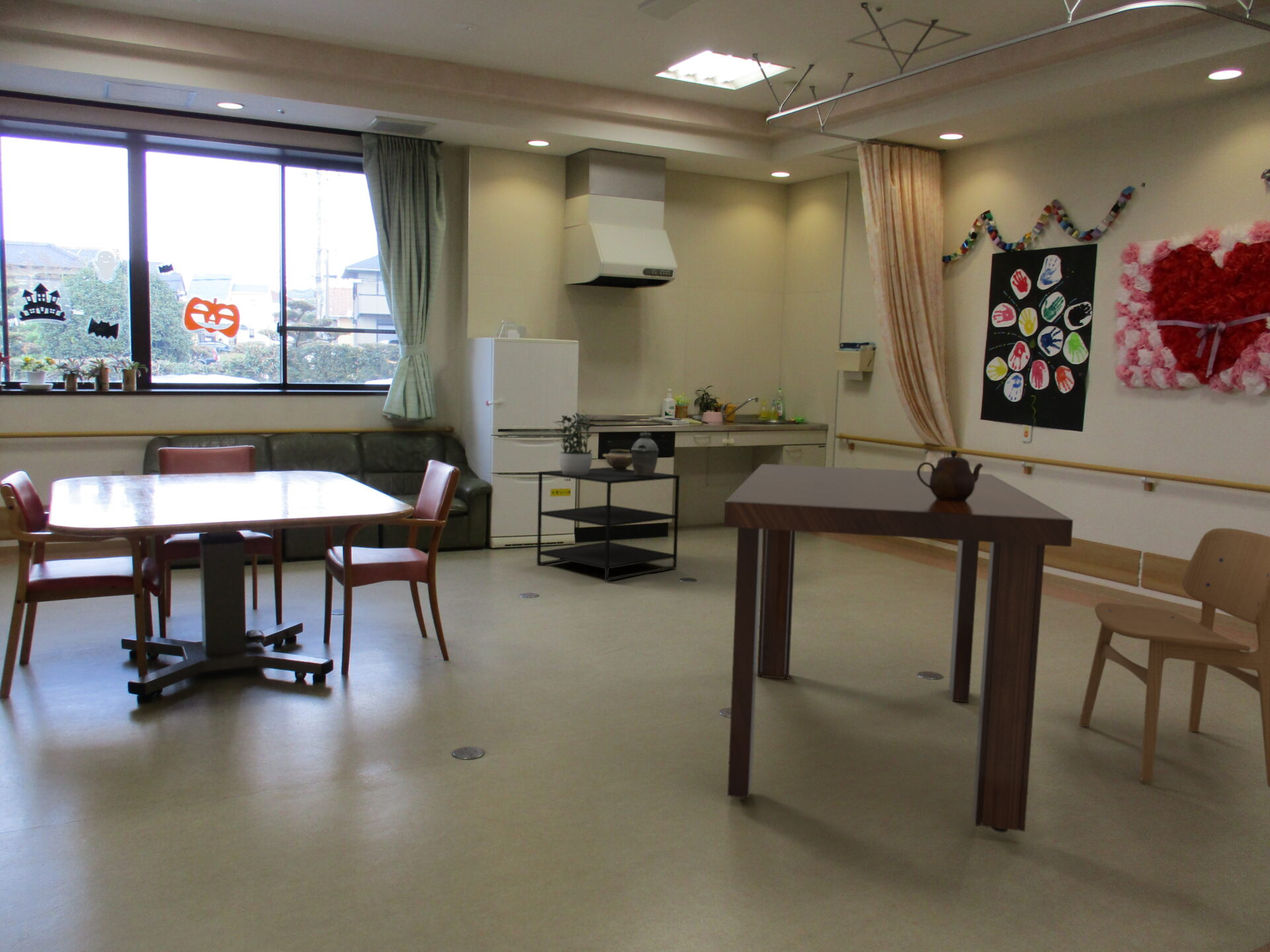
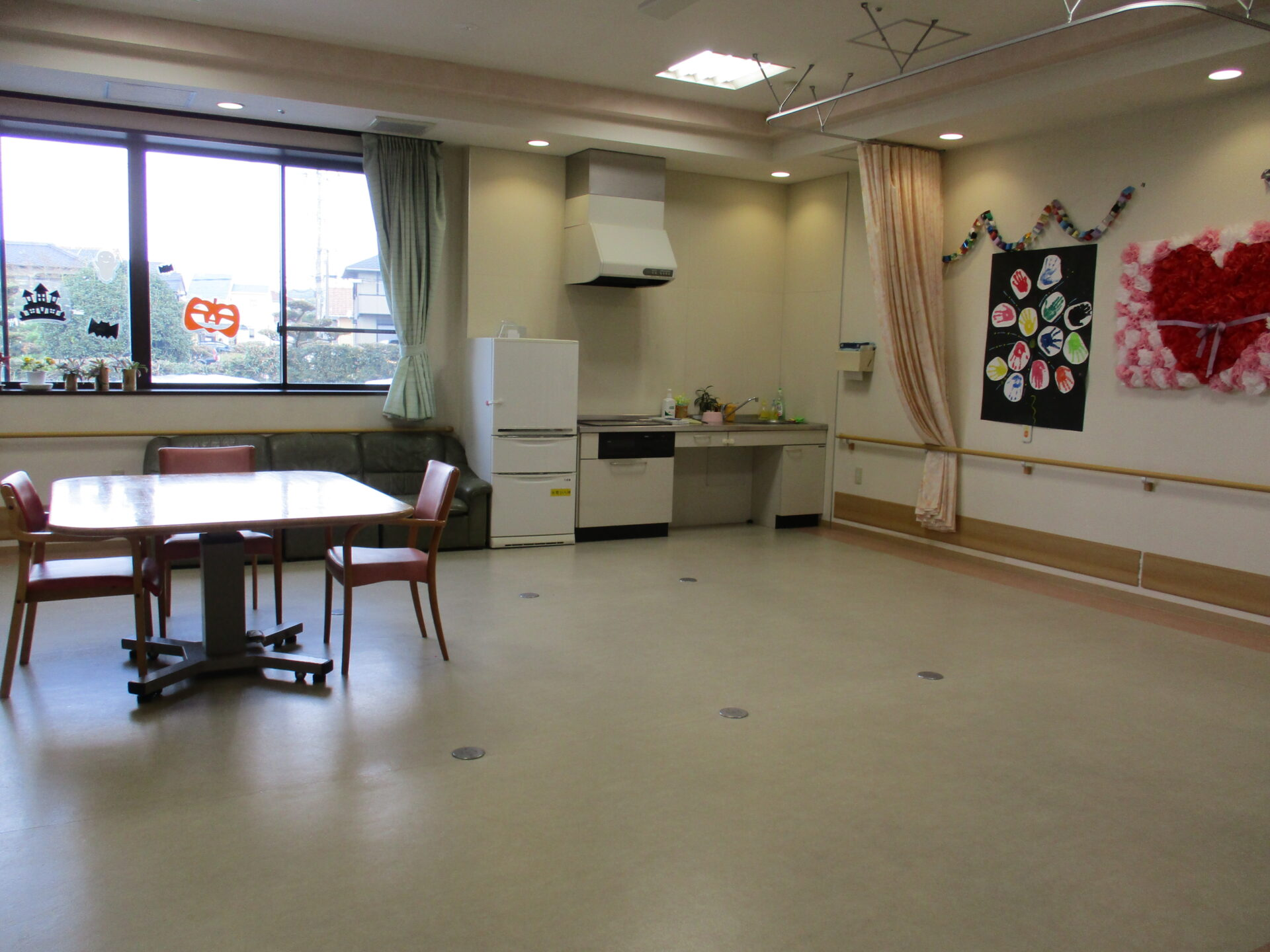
- potted plant [552,409,599,475]
- dining chair [1078,528,1270,788]
- dining table [723,463,1074,833]
- ceramic bowl [602,449,632,471]
- kettle [630,430,659,477]
- teapot [916,450,984,501]
- side table [536,467,681,582]
